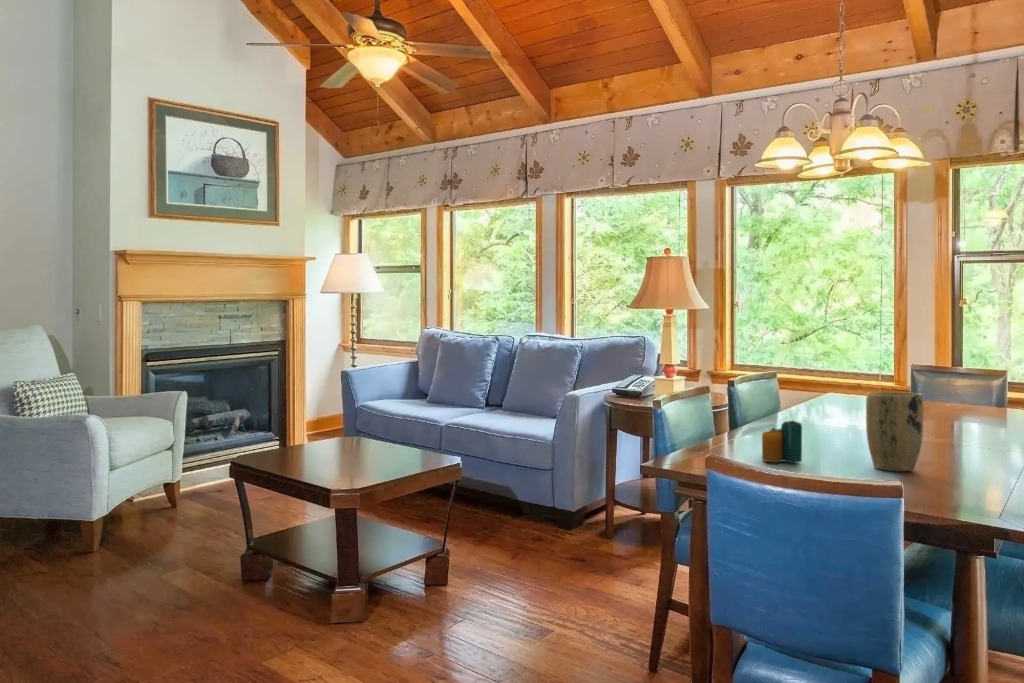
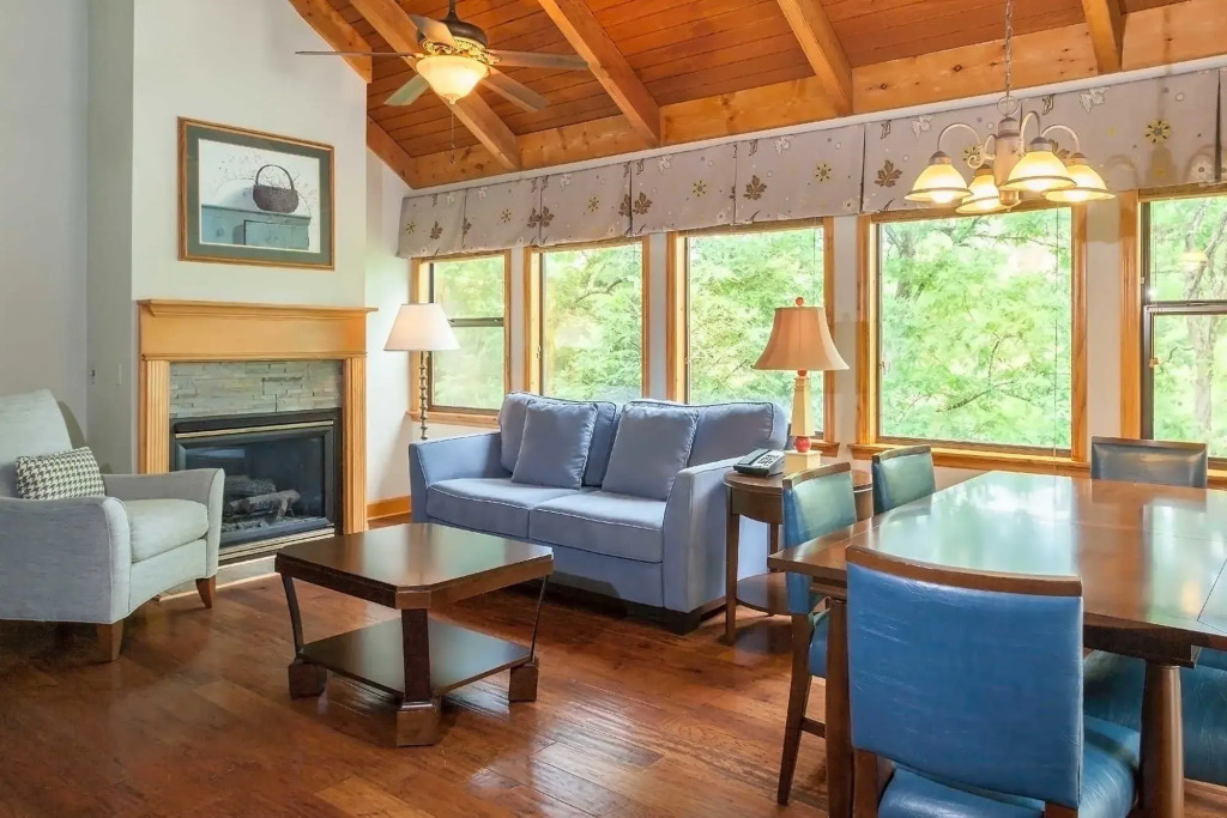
- candle [761,419,803,463]
- plant pot [865,391,924,472]
